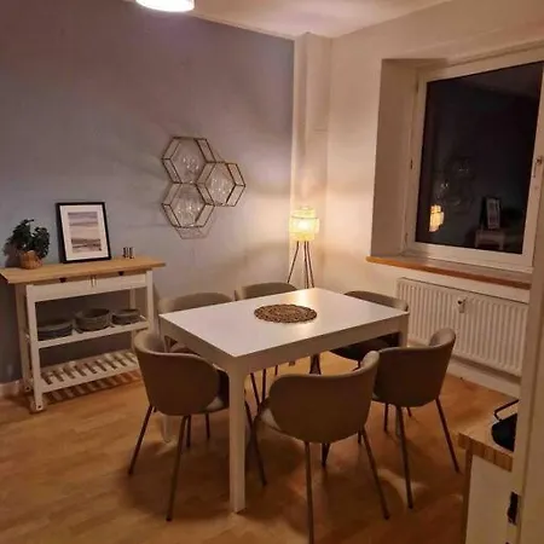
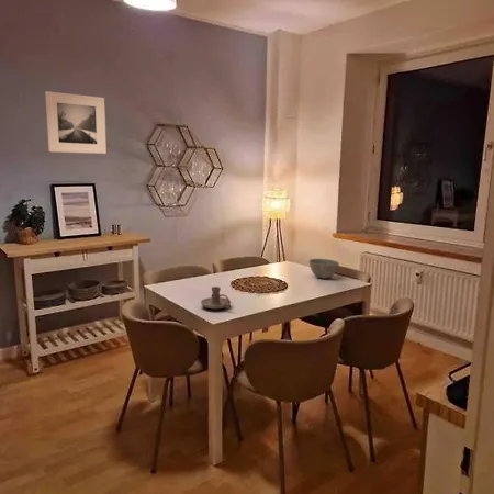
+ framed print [44,90,108,155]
+ candle holder [200,285,232,310]
+ bowl [308,258,340,280]
